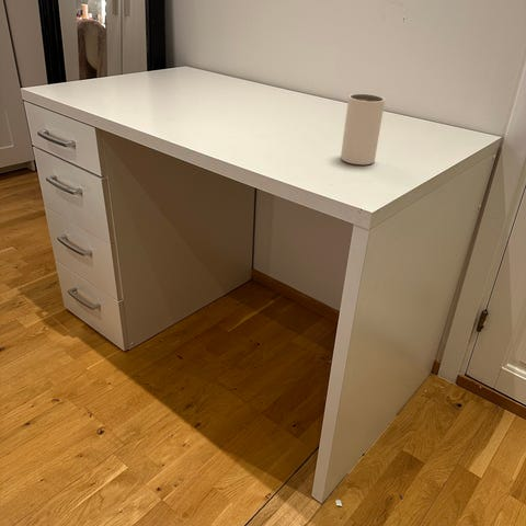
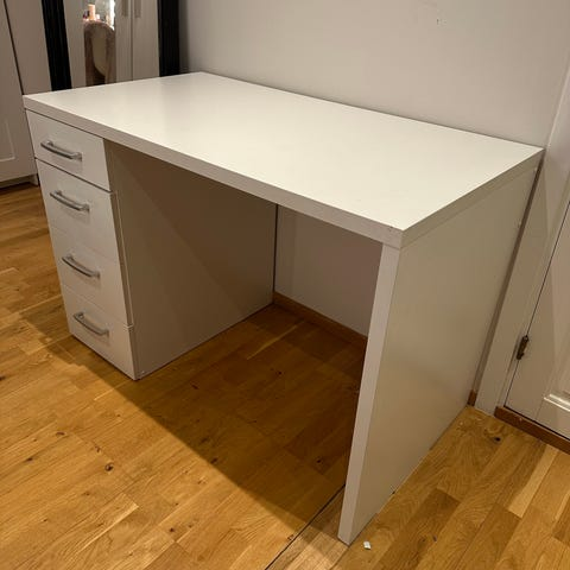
- mug [340,92,386,165]
